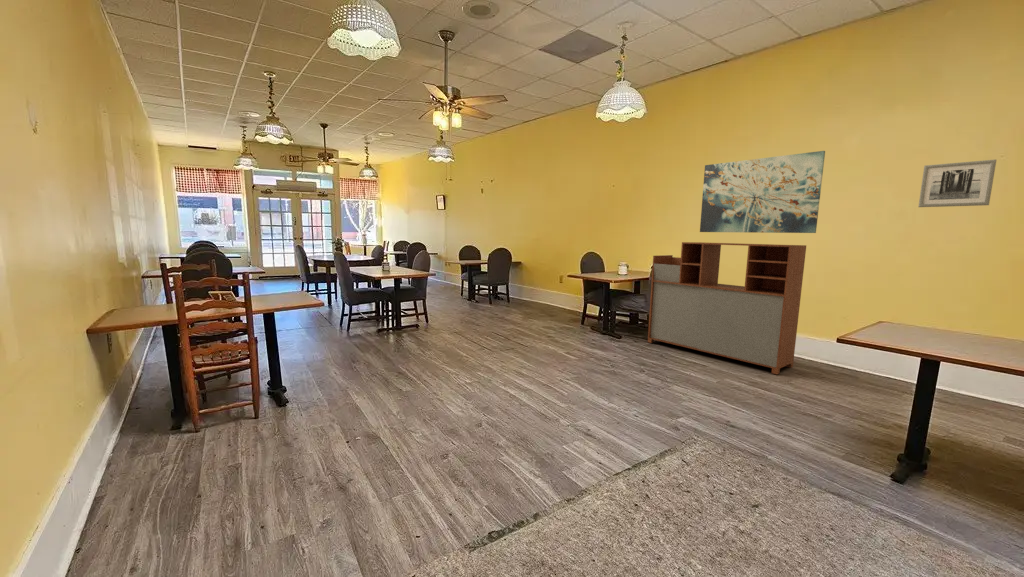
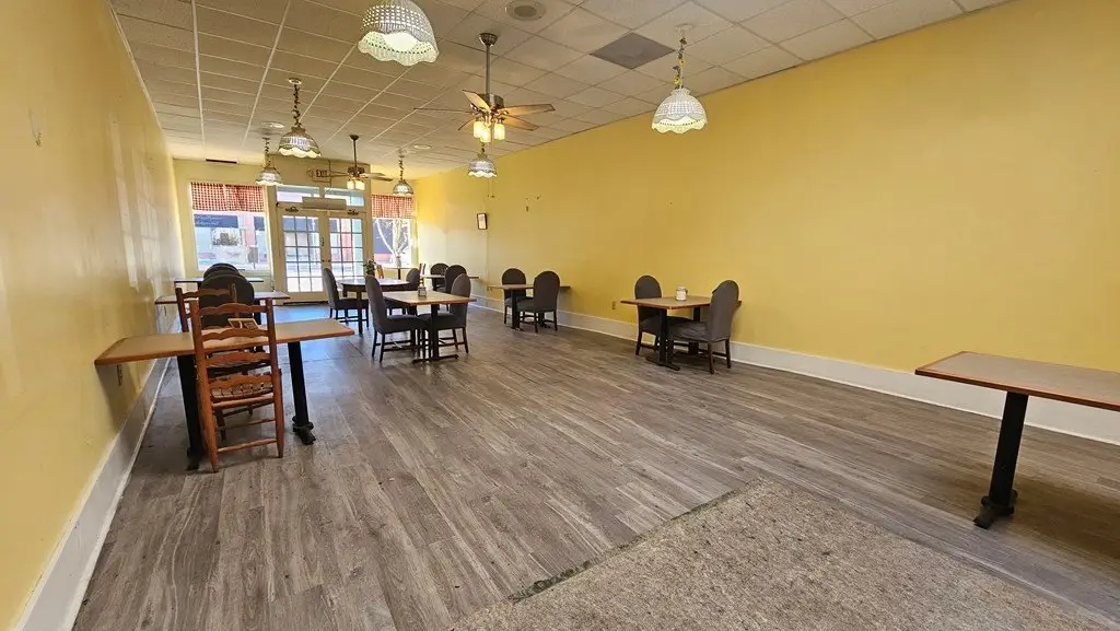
- wall art [918,159,997,208]
- storage cabinet [647,241,807,375]
- wall art [699,150,826,234]
